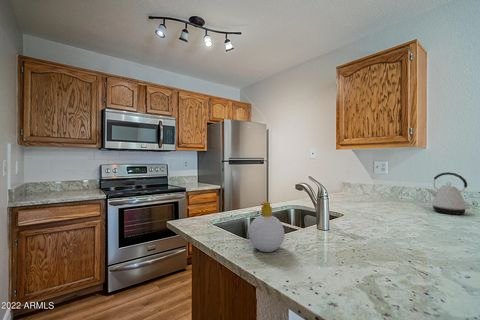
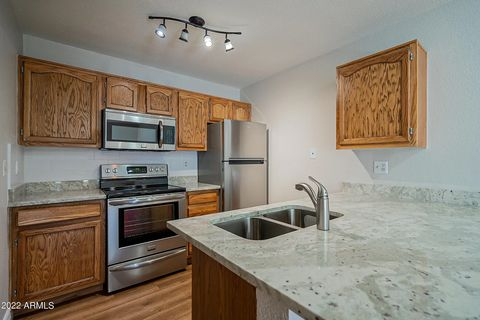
- kettle [427,171,471,215]
- soap bottle [248,201,286,253]
